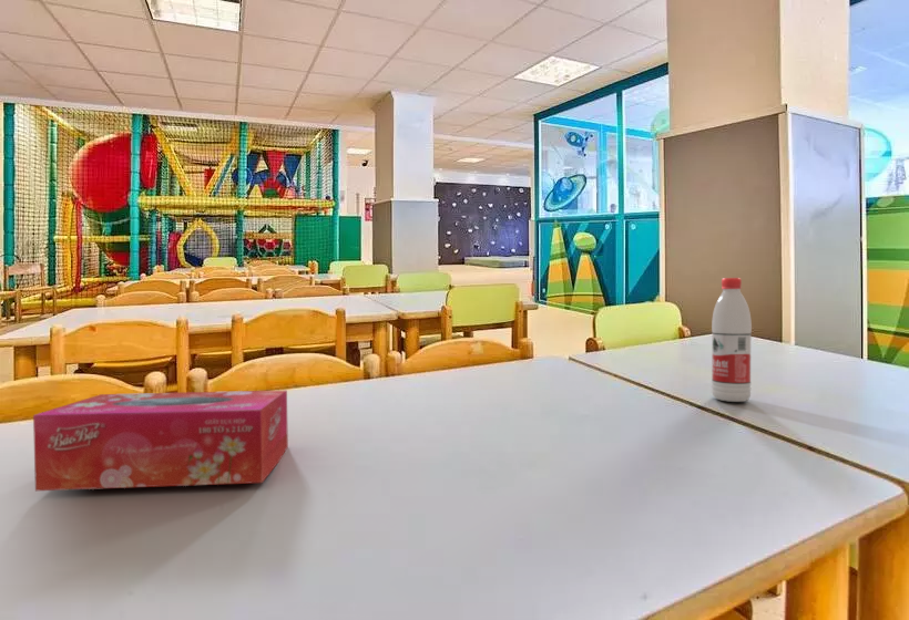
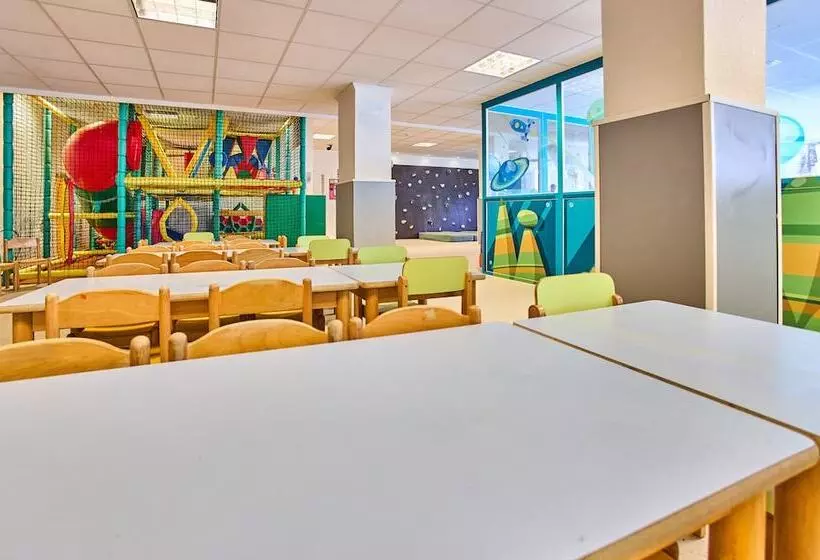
- tissue box [32,389,289,492]
- water bottle [711,277,753,403]
